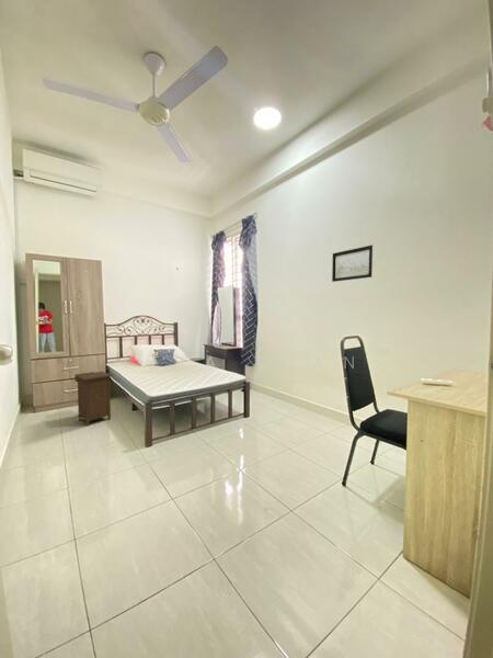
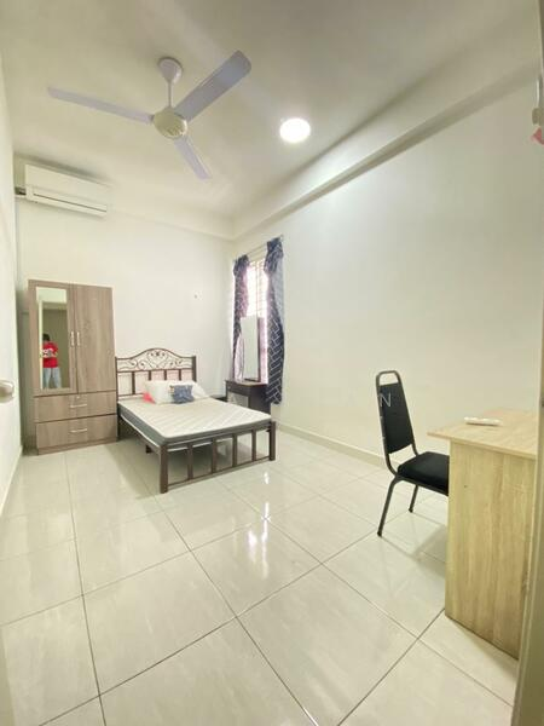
- wall art [331,243,374,283]
- nightstand [73,371,114,427]
